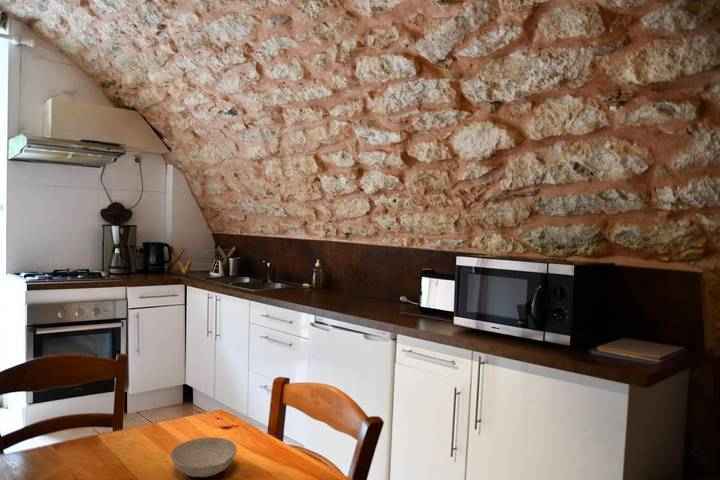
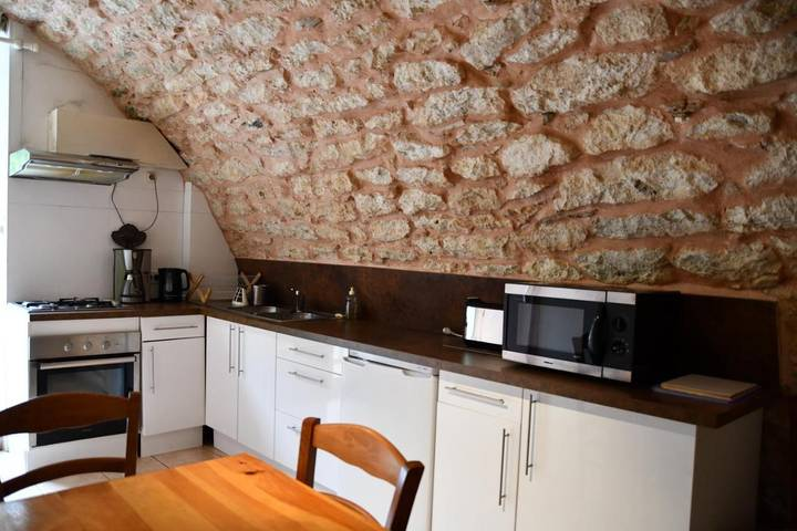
- bowl [170,436,238,478]
